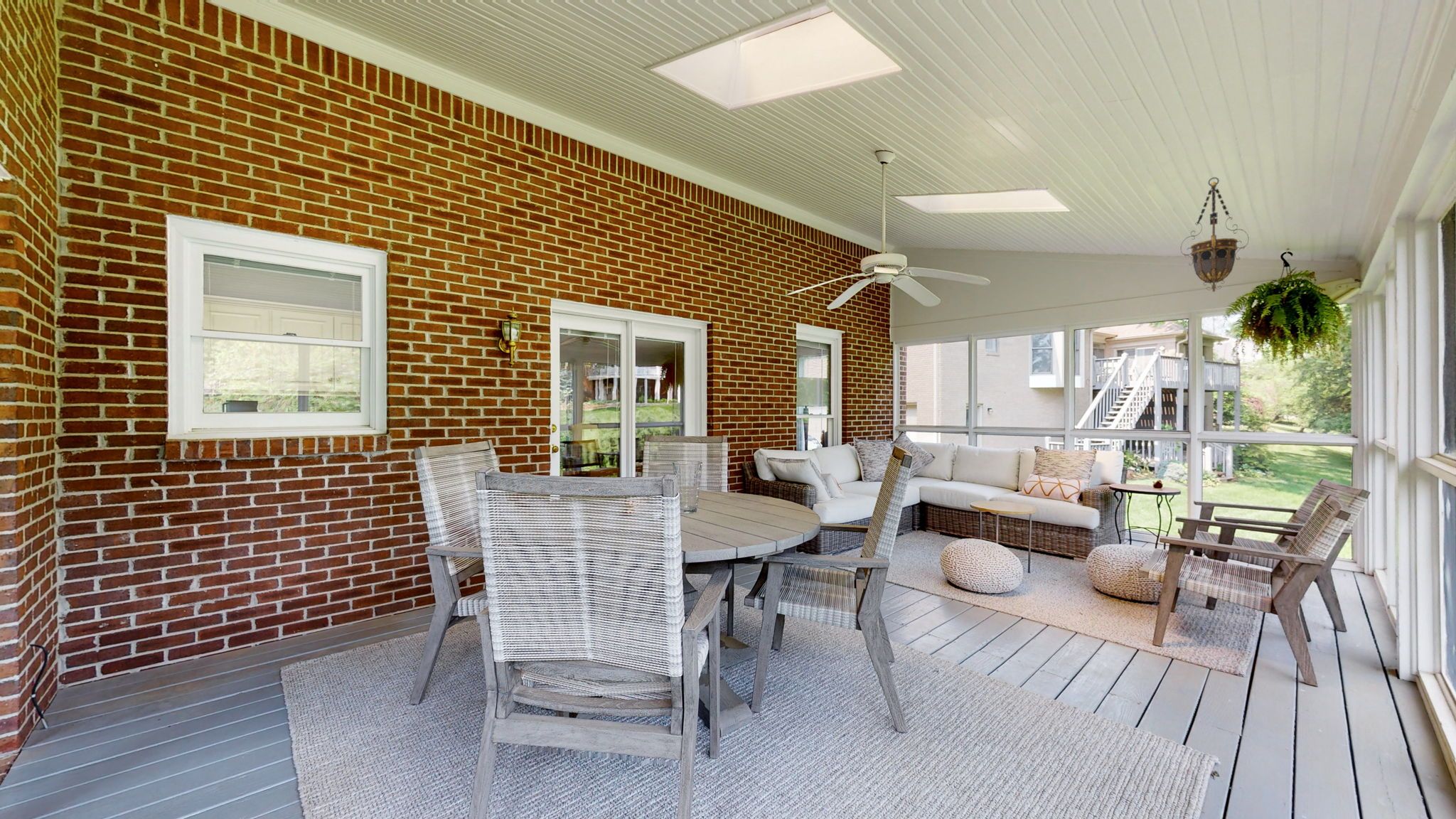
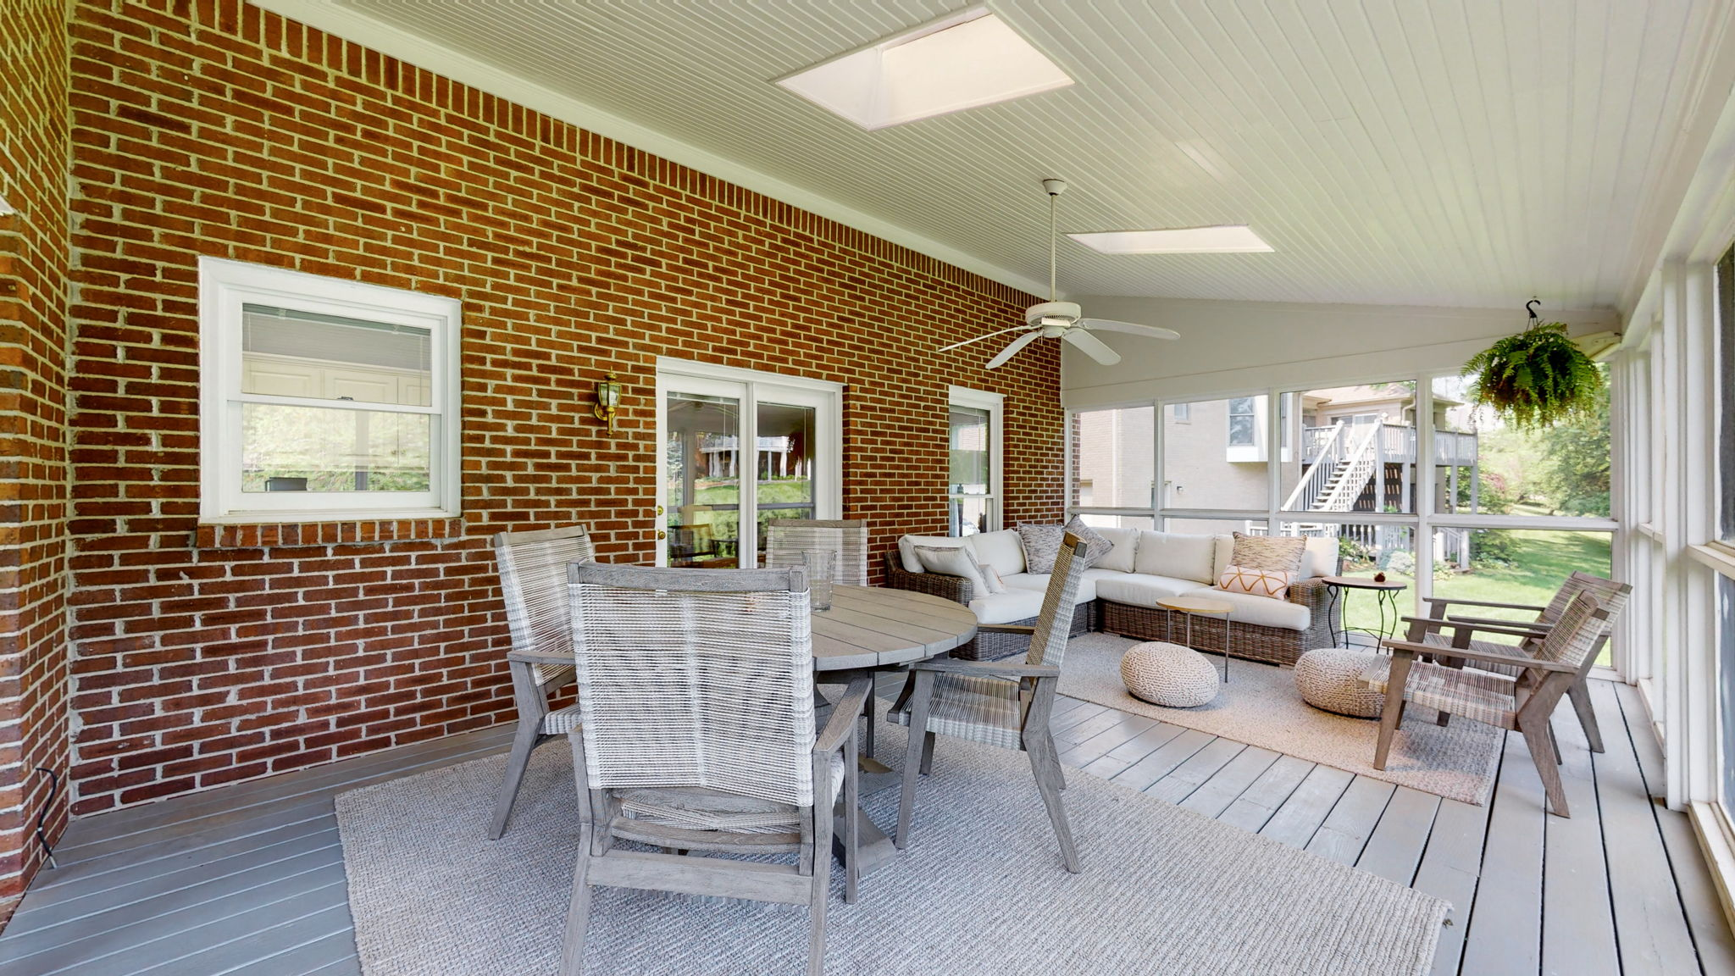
- hanging lantern [1180,176,1250,293]
